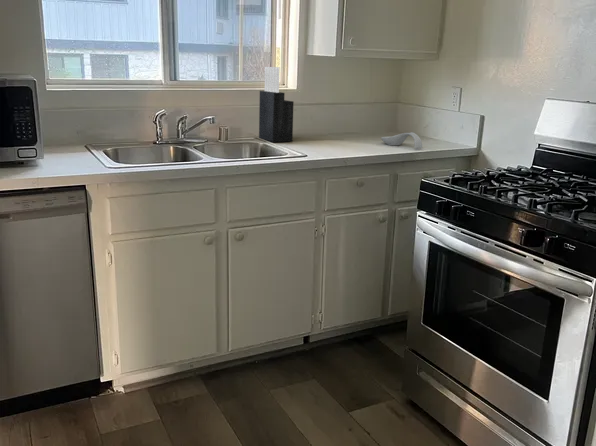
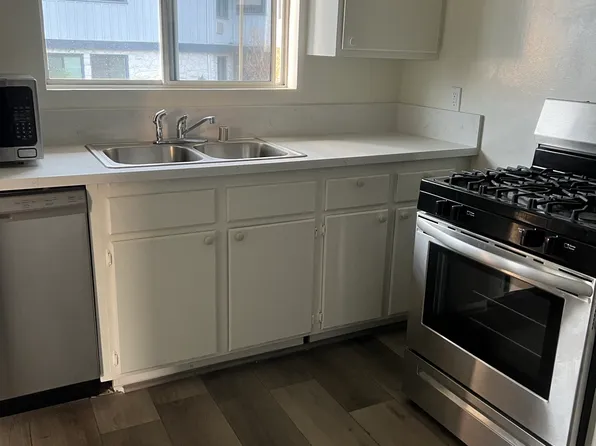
- spoon rest [380,131,423,150]
- knife block [258,66,295,143]
